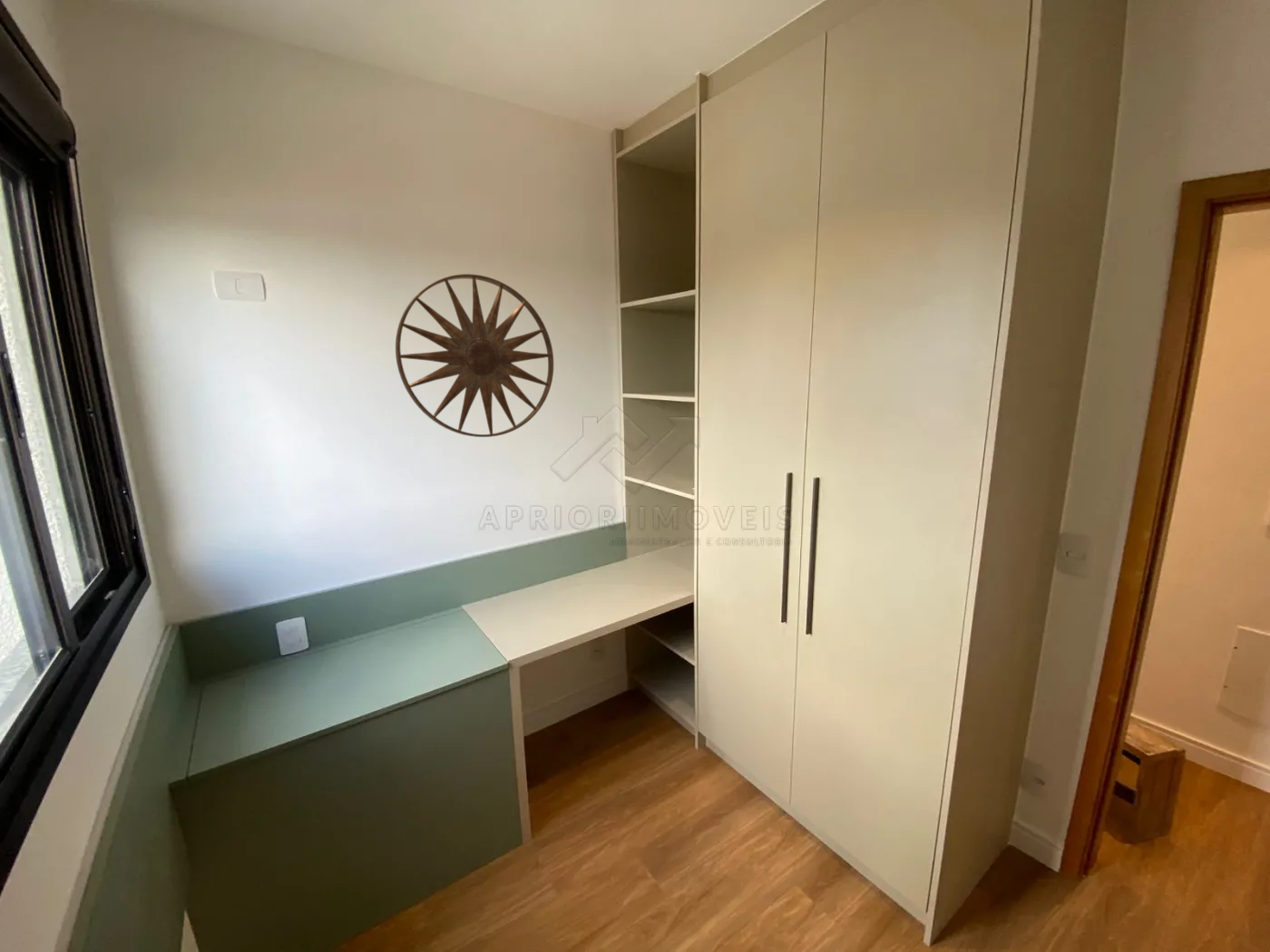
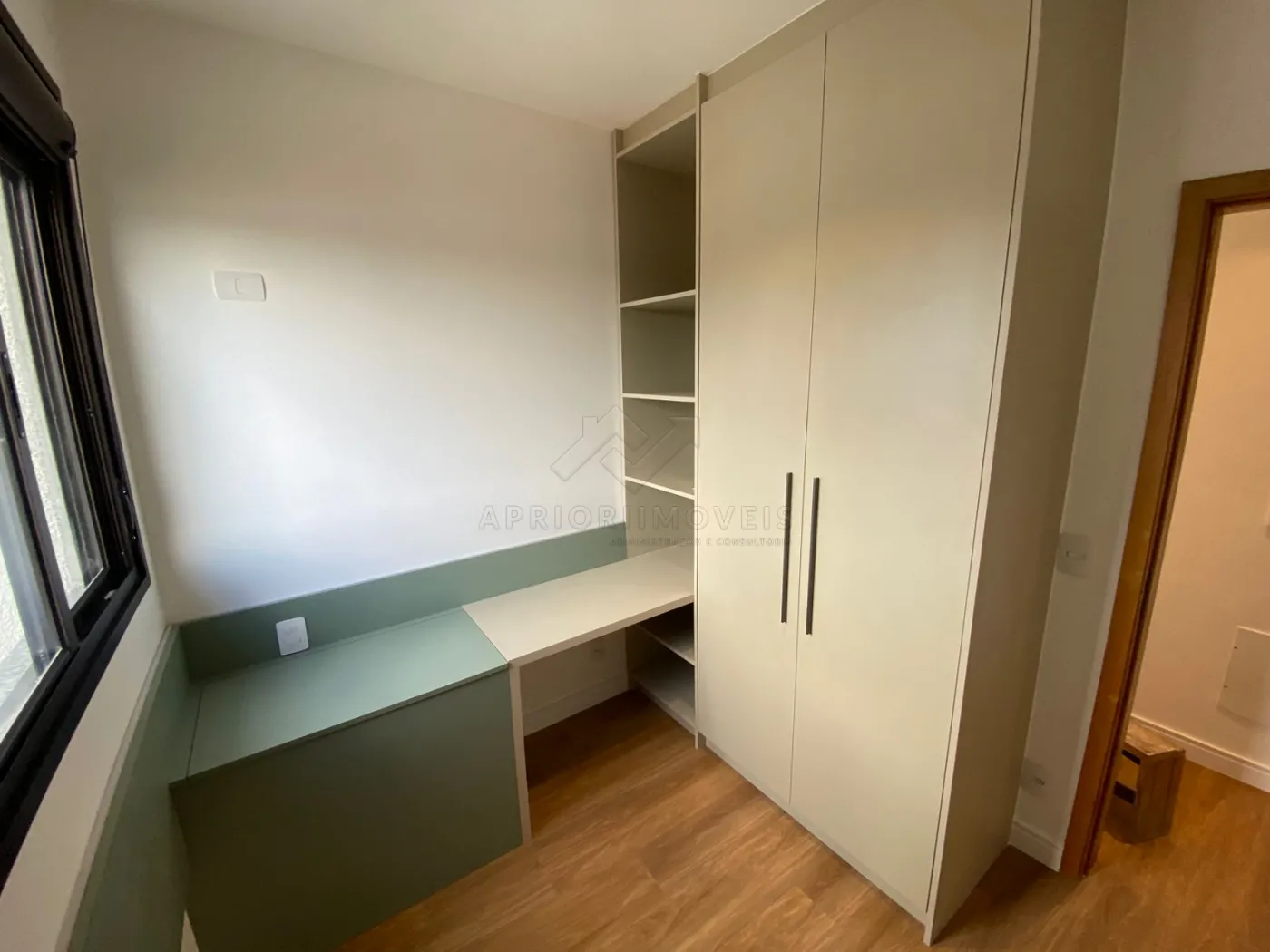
- wall art [395,273,554,438]
